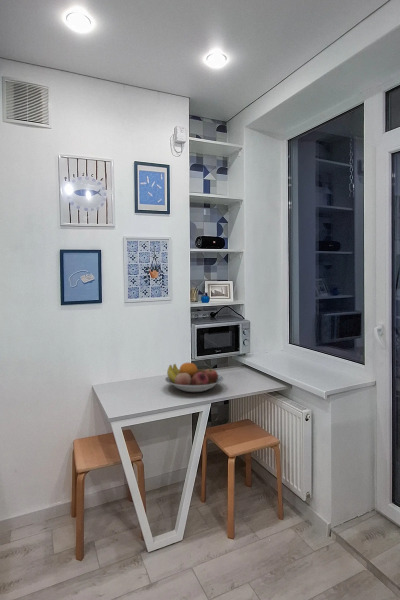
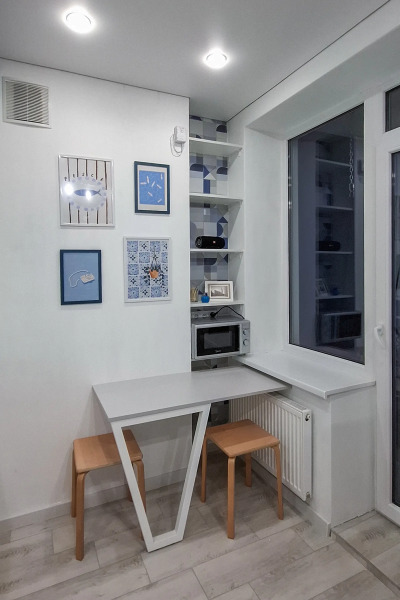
- fruit bowl [164,362,225,393]
